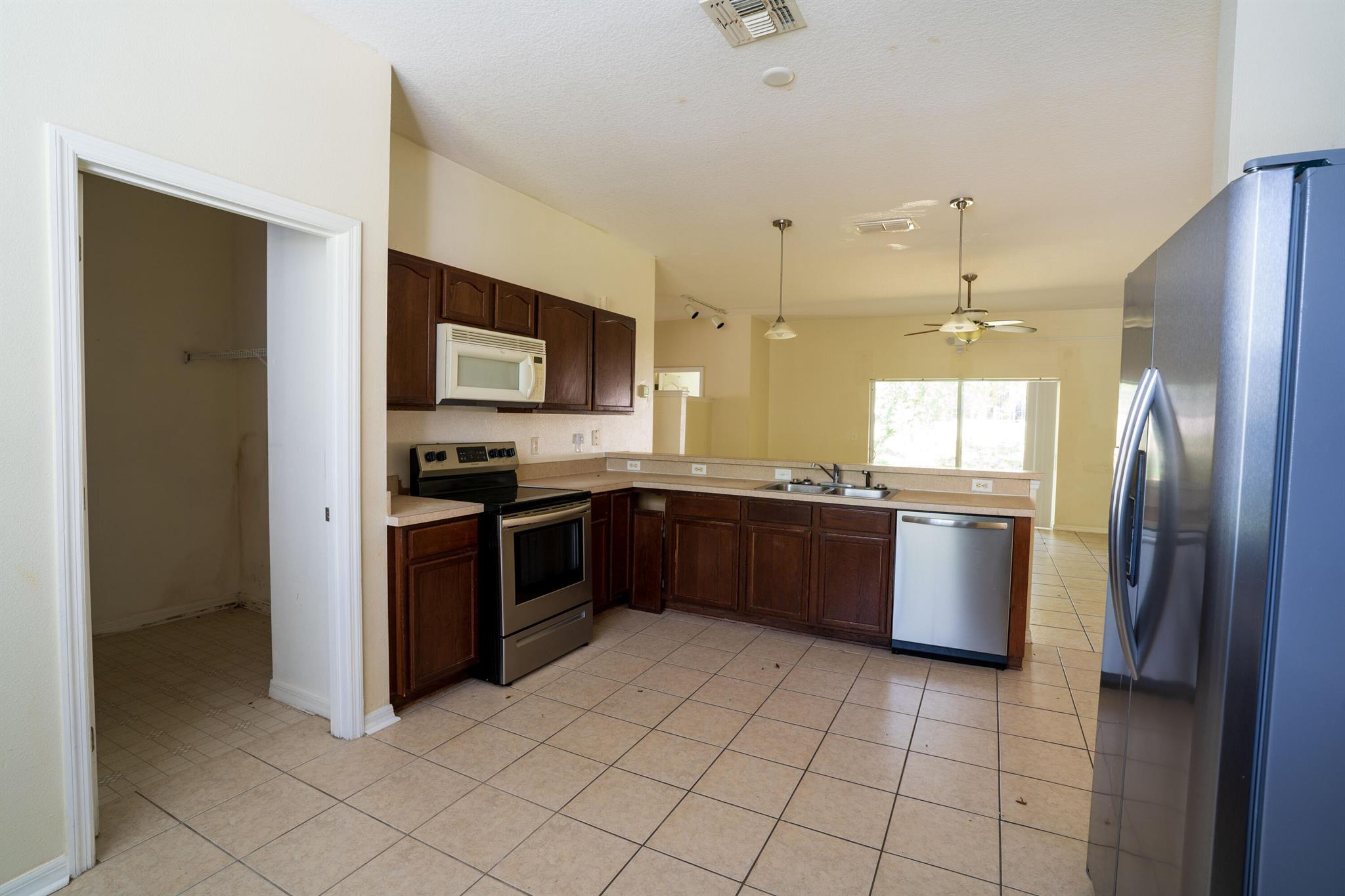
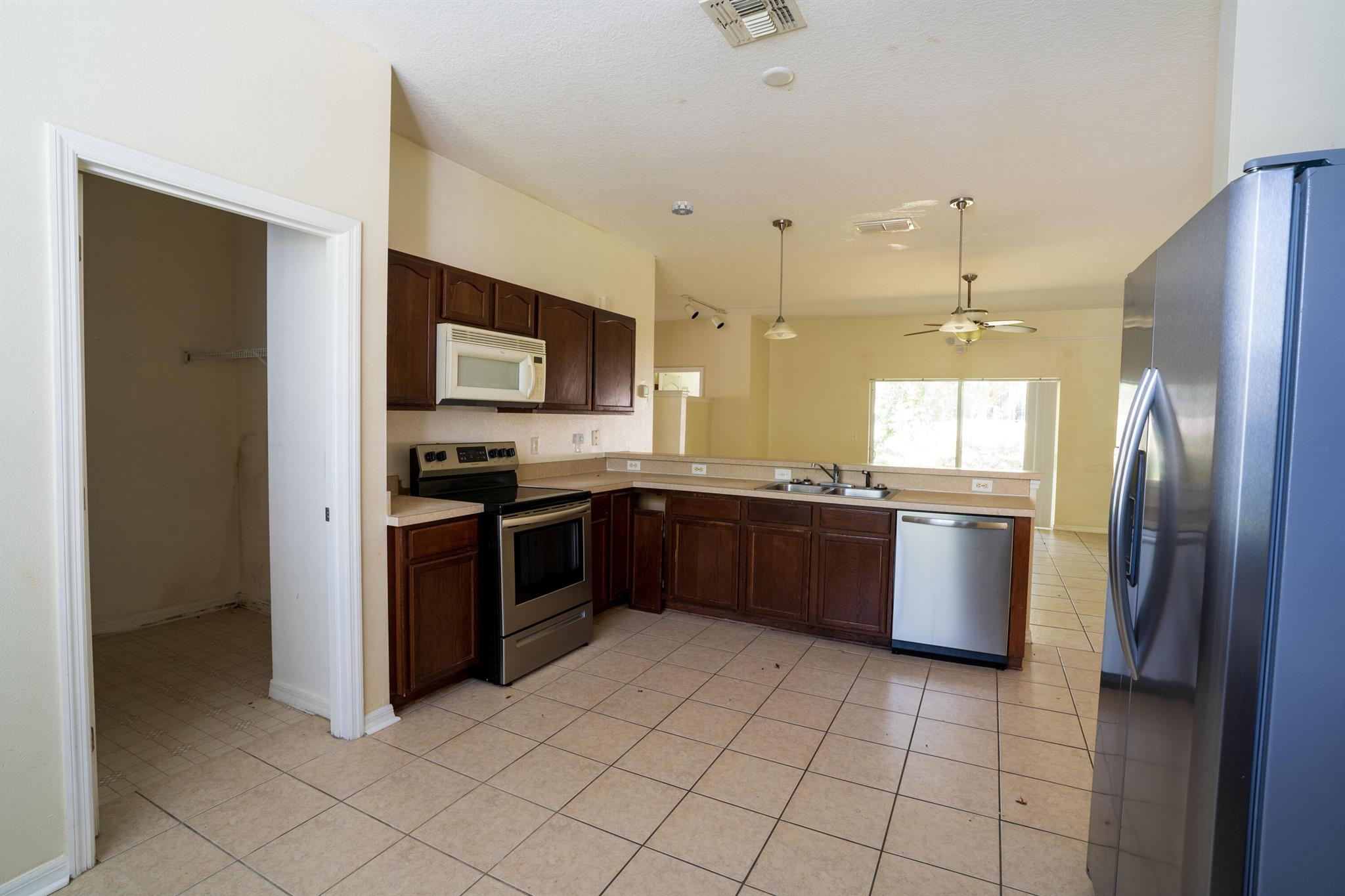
+ smoke detector [671,200,694,216]
